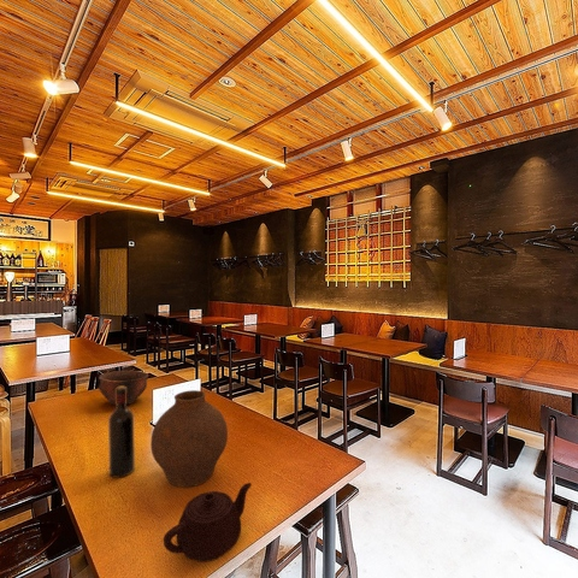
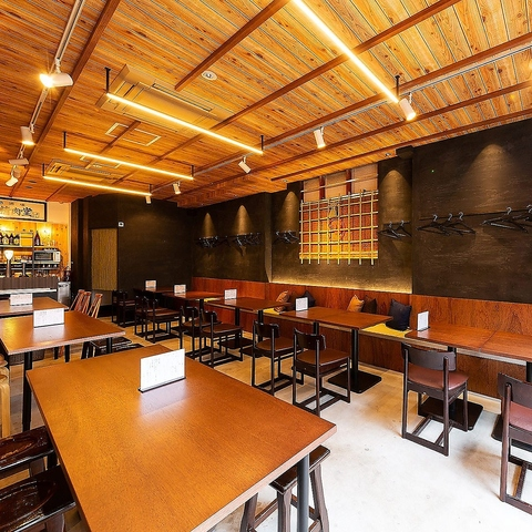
- bowl [98,370,149,406]
- vase [149,389,229,489]
- wine bottle [107,387,136,479]
- teapot [163,482,253,564]
